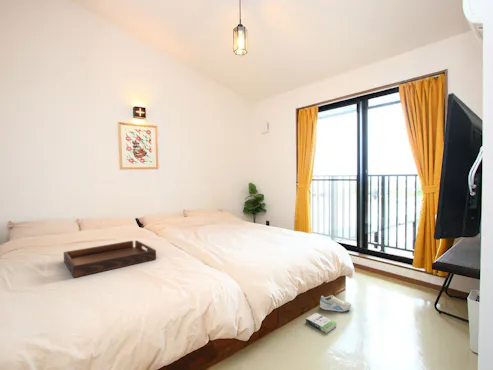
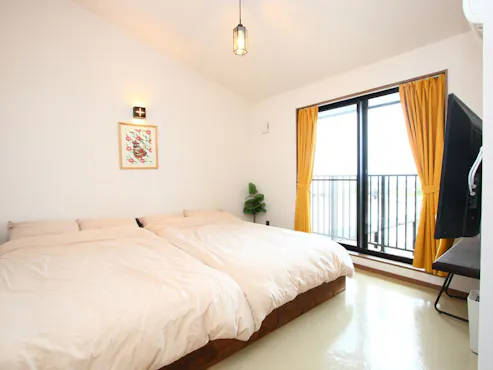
- box [305,312,337,334]
- serving tray [63,239,157,279]
- sneaker [319,294,352,313]
